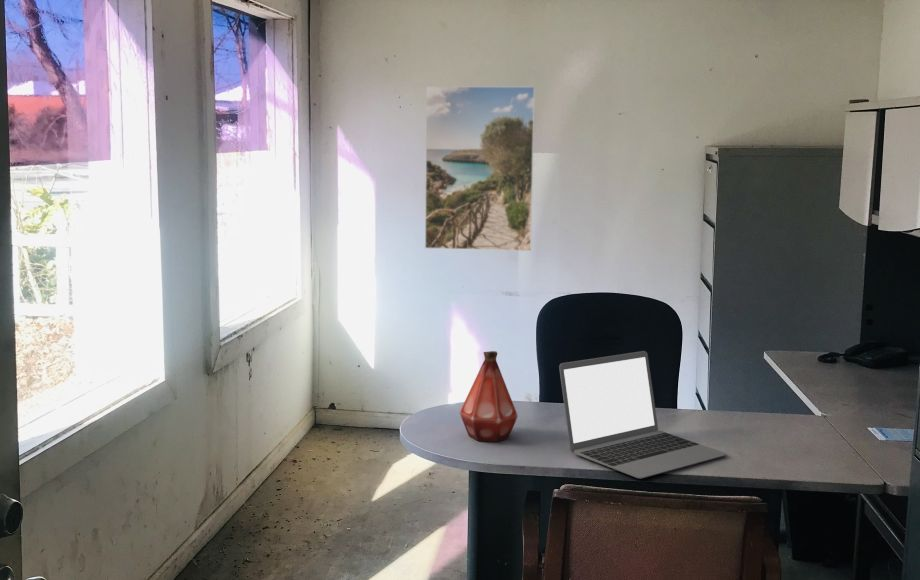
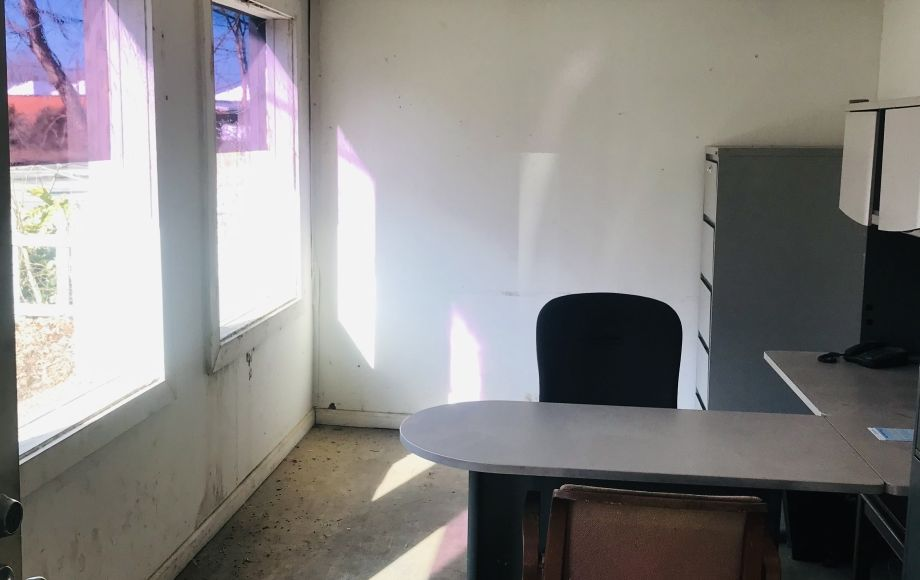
- bottle [459,350,519,443]
- laptop [558,350,728,480]
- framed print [424,85,536,252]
